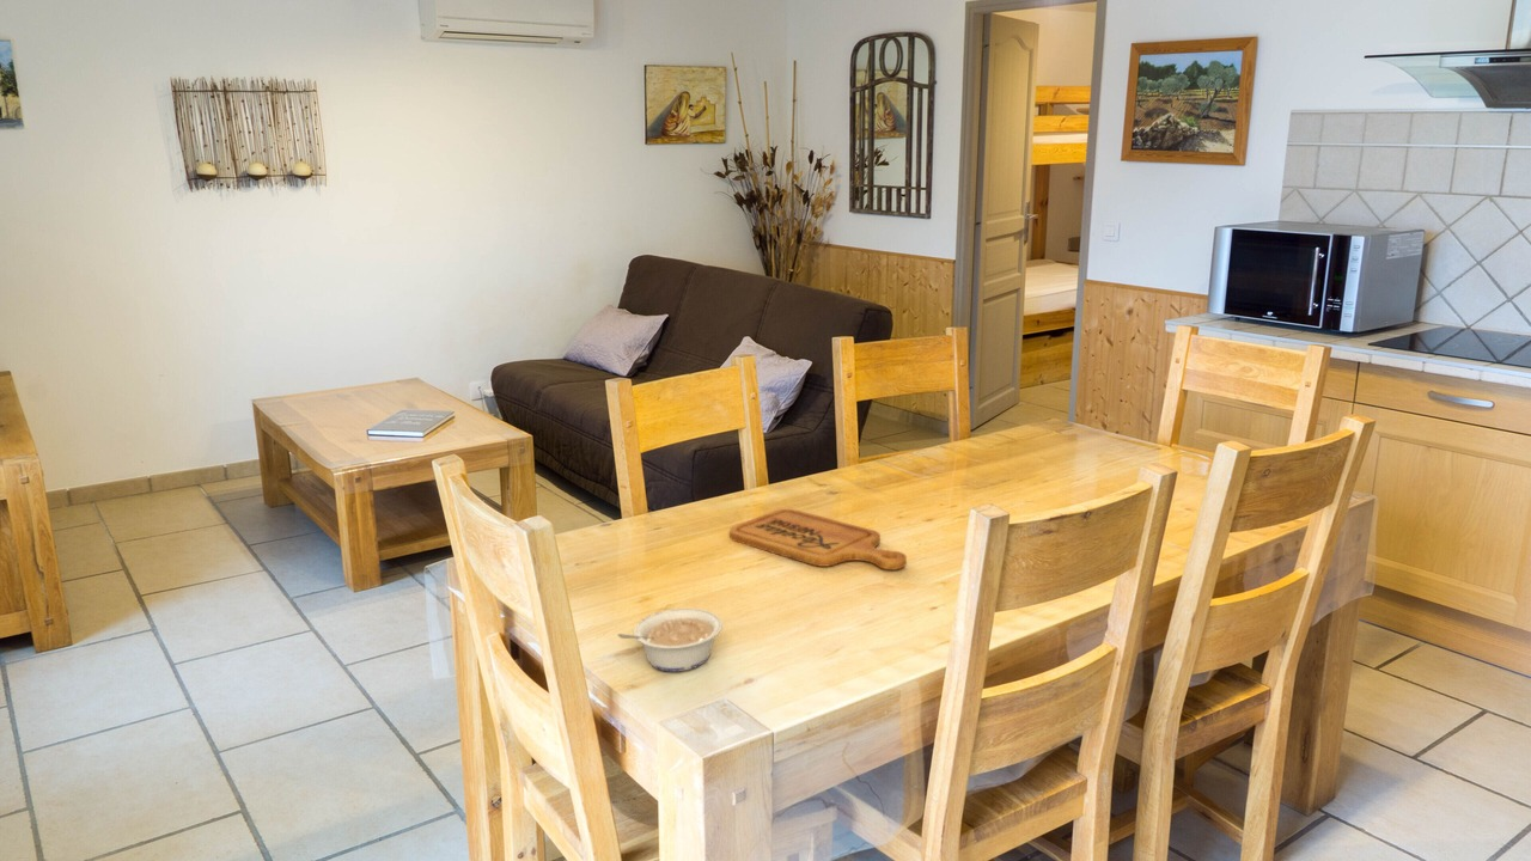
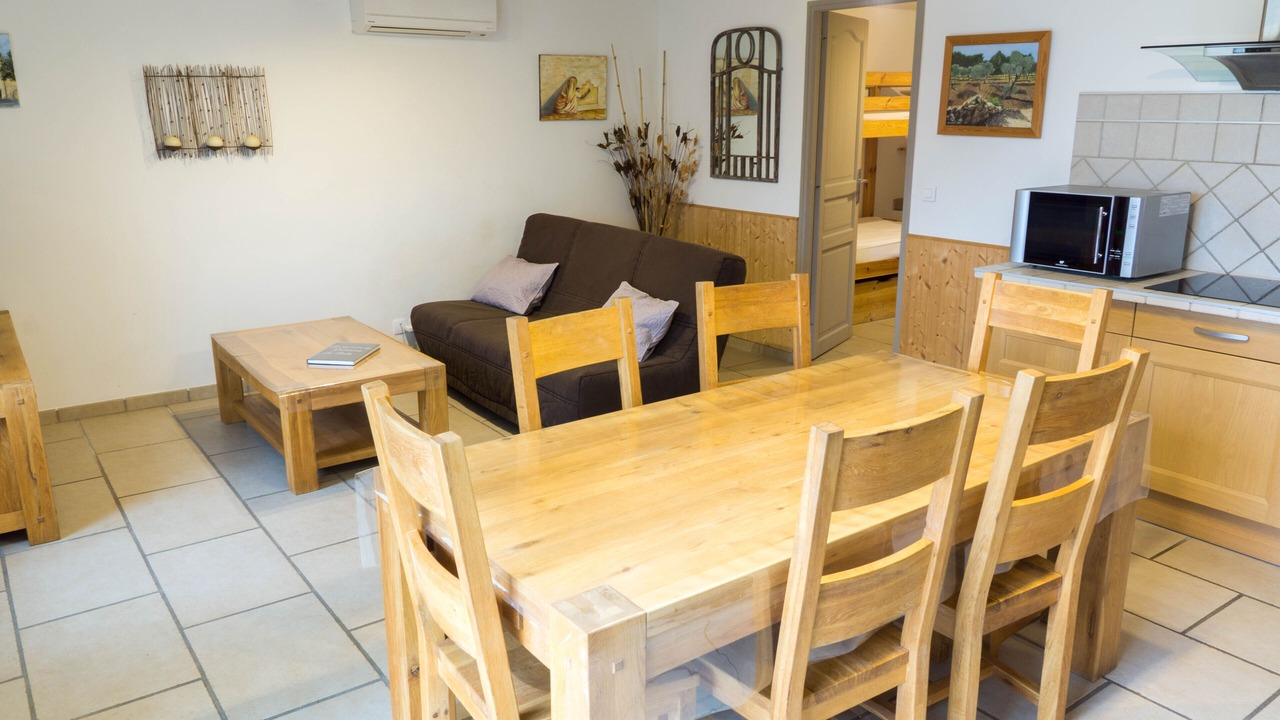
- legume [616,607,724,673]
- cutting board [728,508,908,570]
